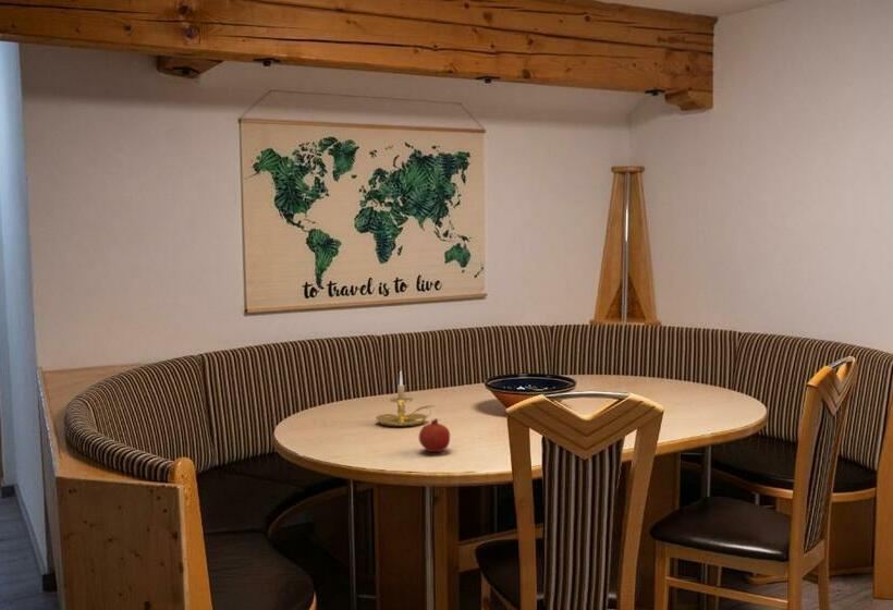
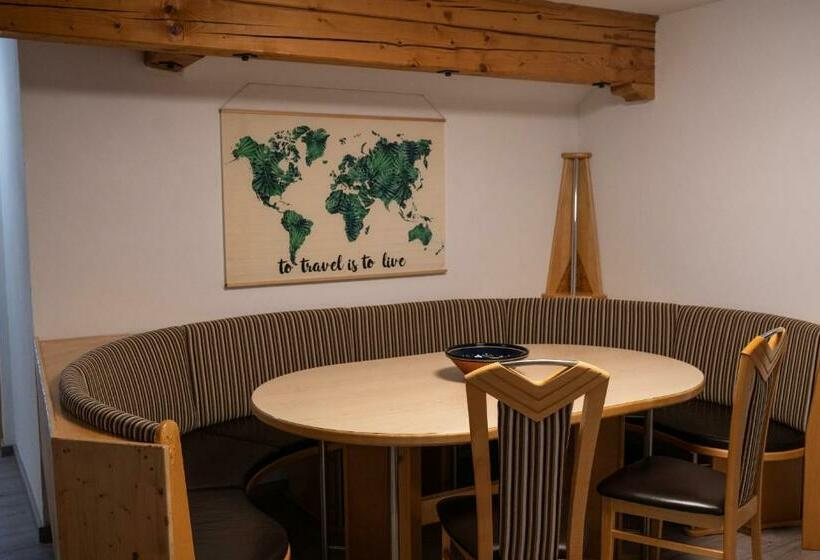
- candle holder [375,371,437,427]
- fruit [418,417,451,453]
